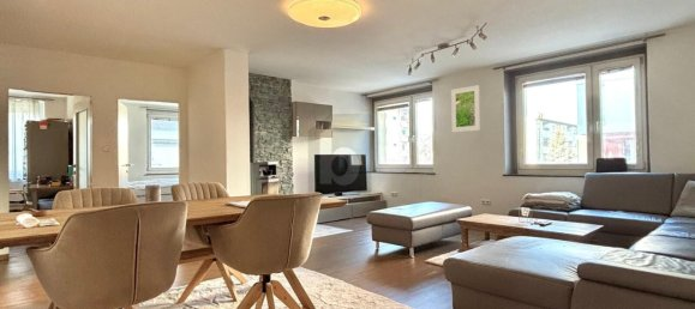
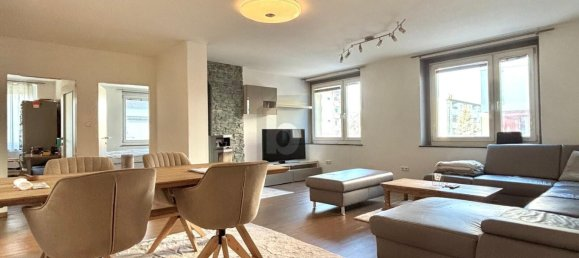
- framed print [450,84,481,133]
